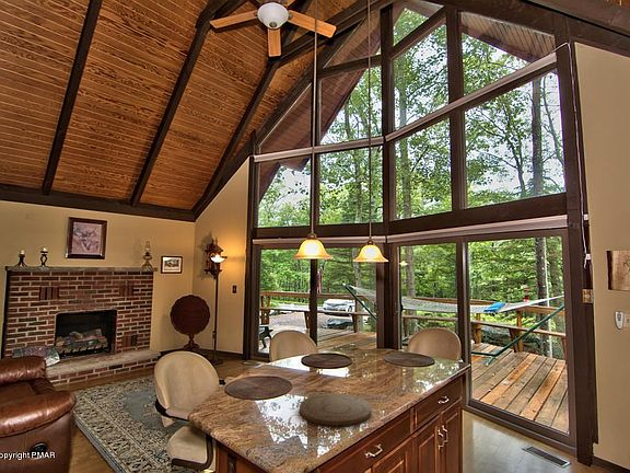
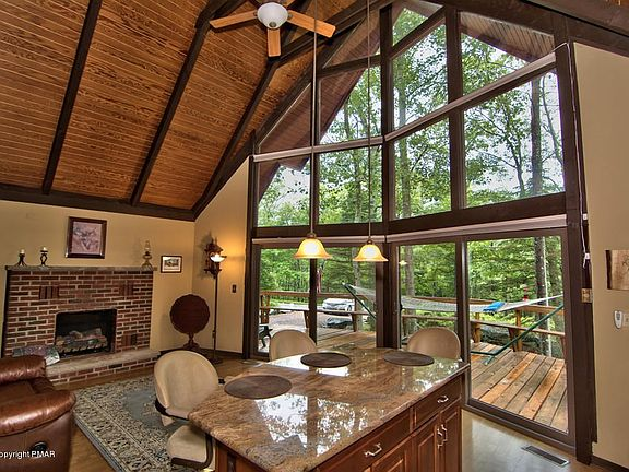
- cutting board [299,392,372,429]
